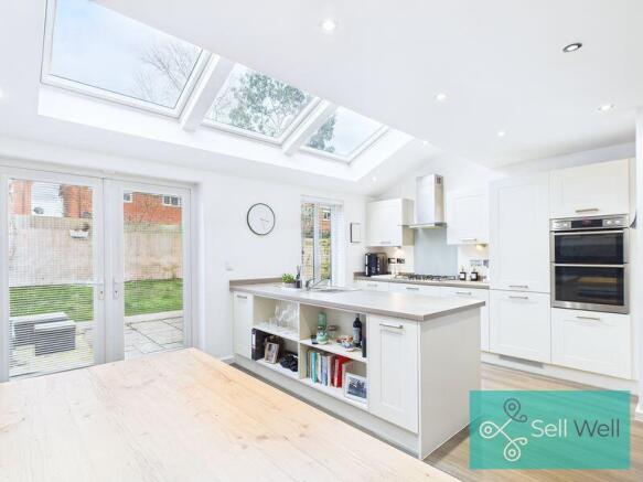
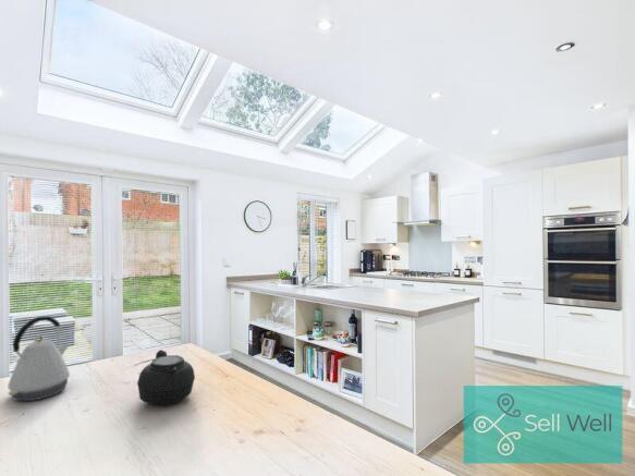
+ teapot [133,349,196,408]
+ kettle [8,316,71,402]
